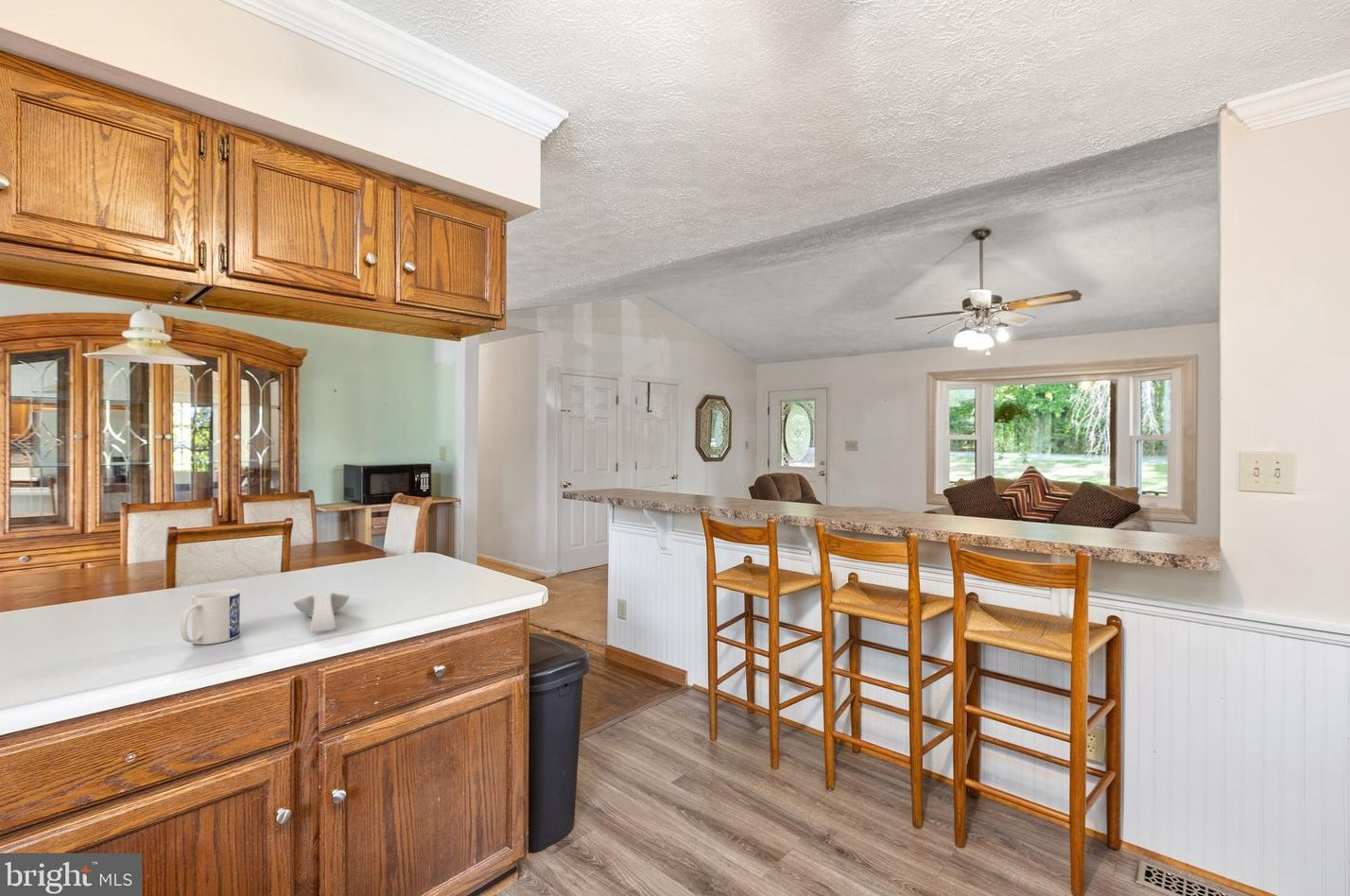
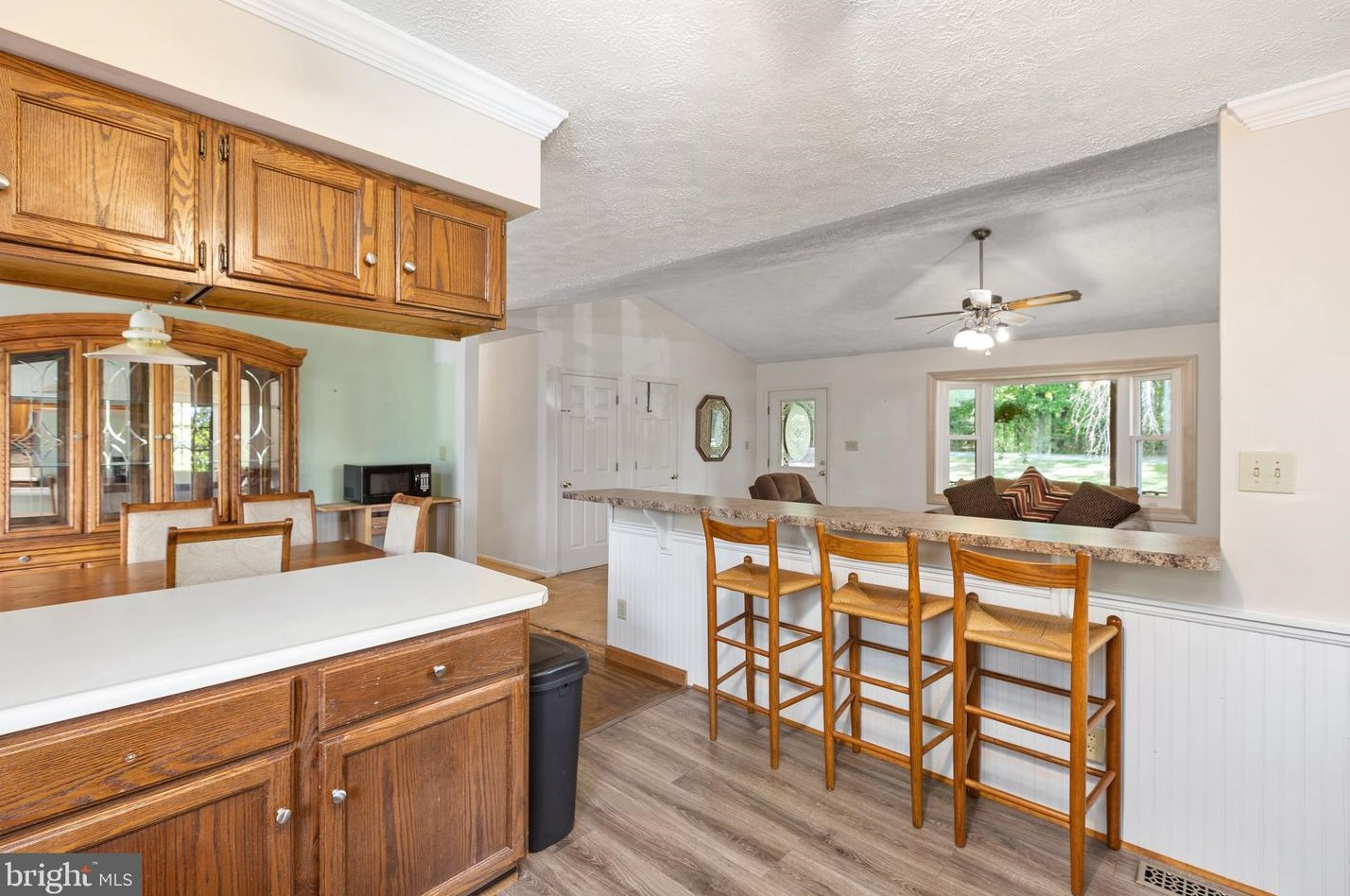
- spoon rest [292,592,351,633]
- mug [180,588,241,646]
